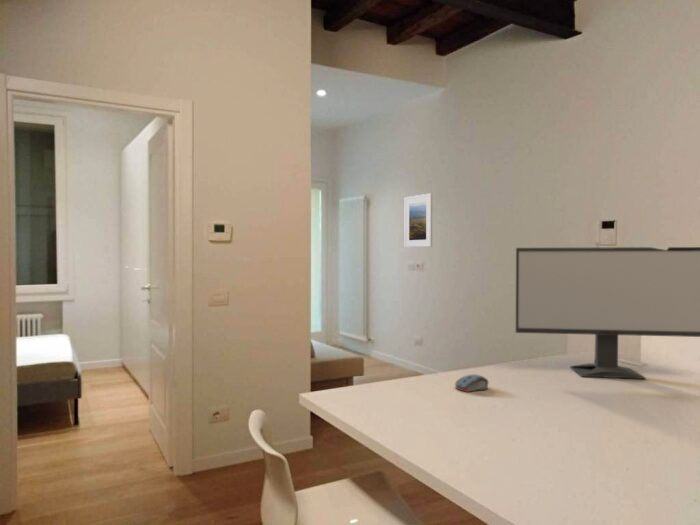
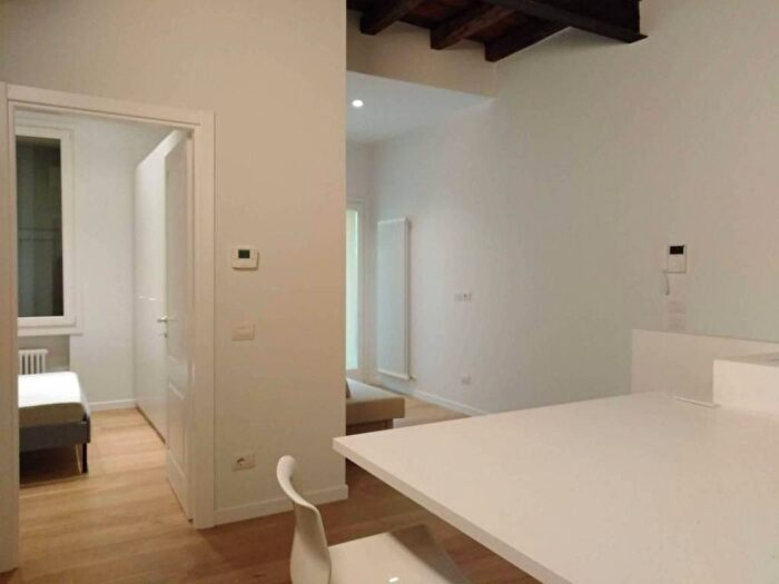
- computer monitor [515,246,700,380]
- computer mouse [454,373,489,393]
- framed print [404,192,433,248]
